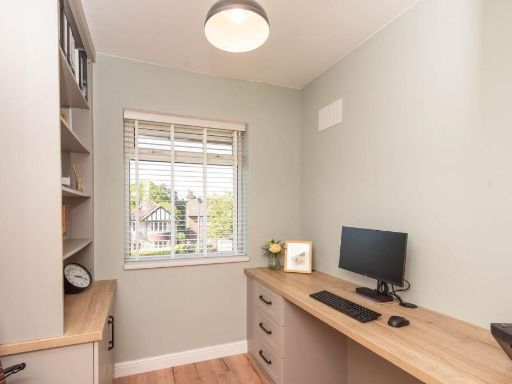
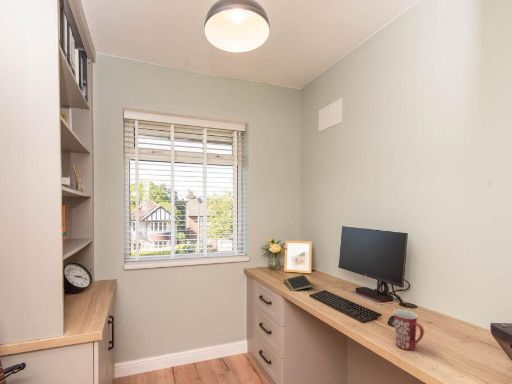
+ mug [393,309,425,351]
+ notepad [282,274,314,292]
